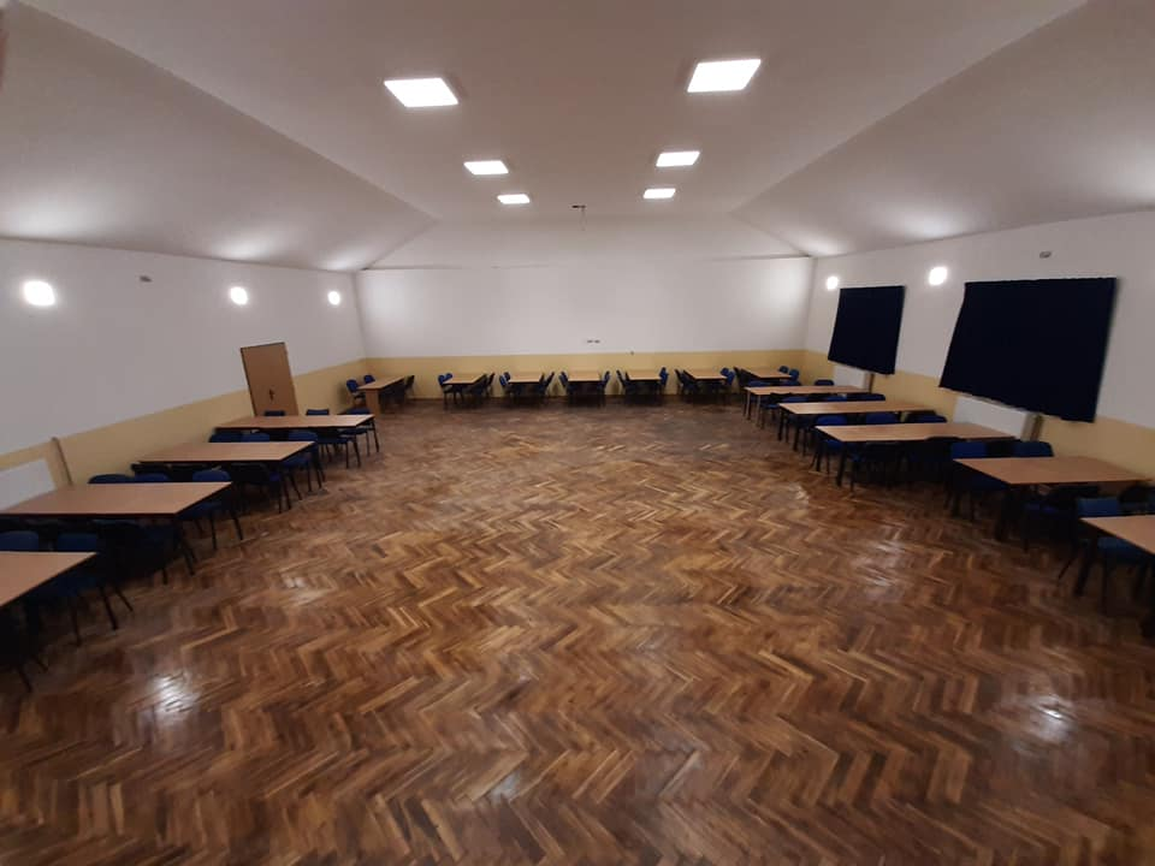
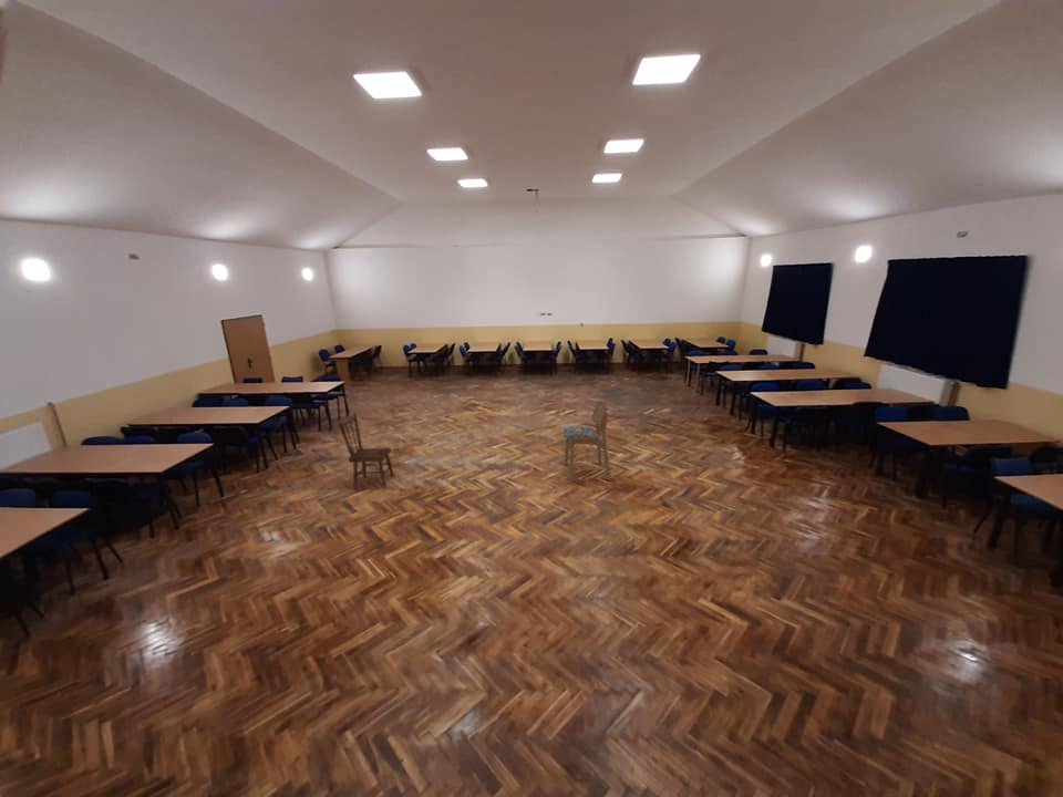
+ dining chair [561,400,611,483]
+ dining chair [338,412,395,489]
